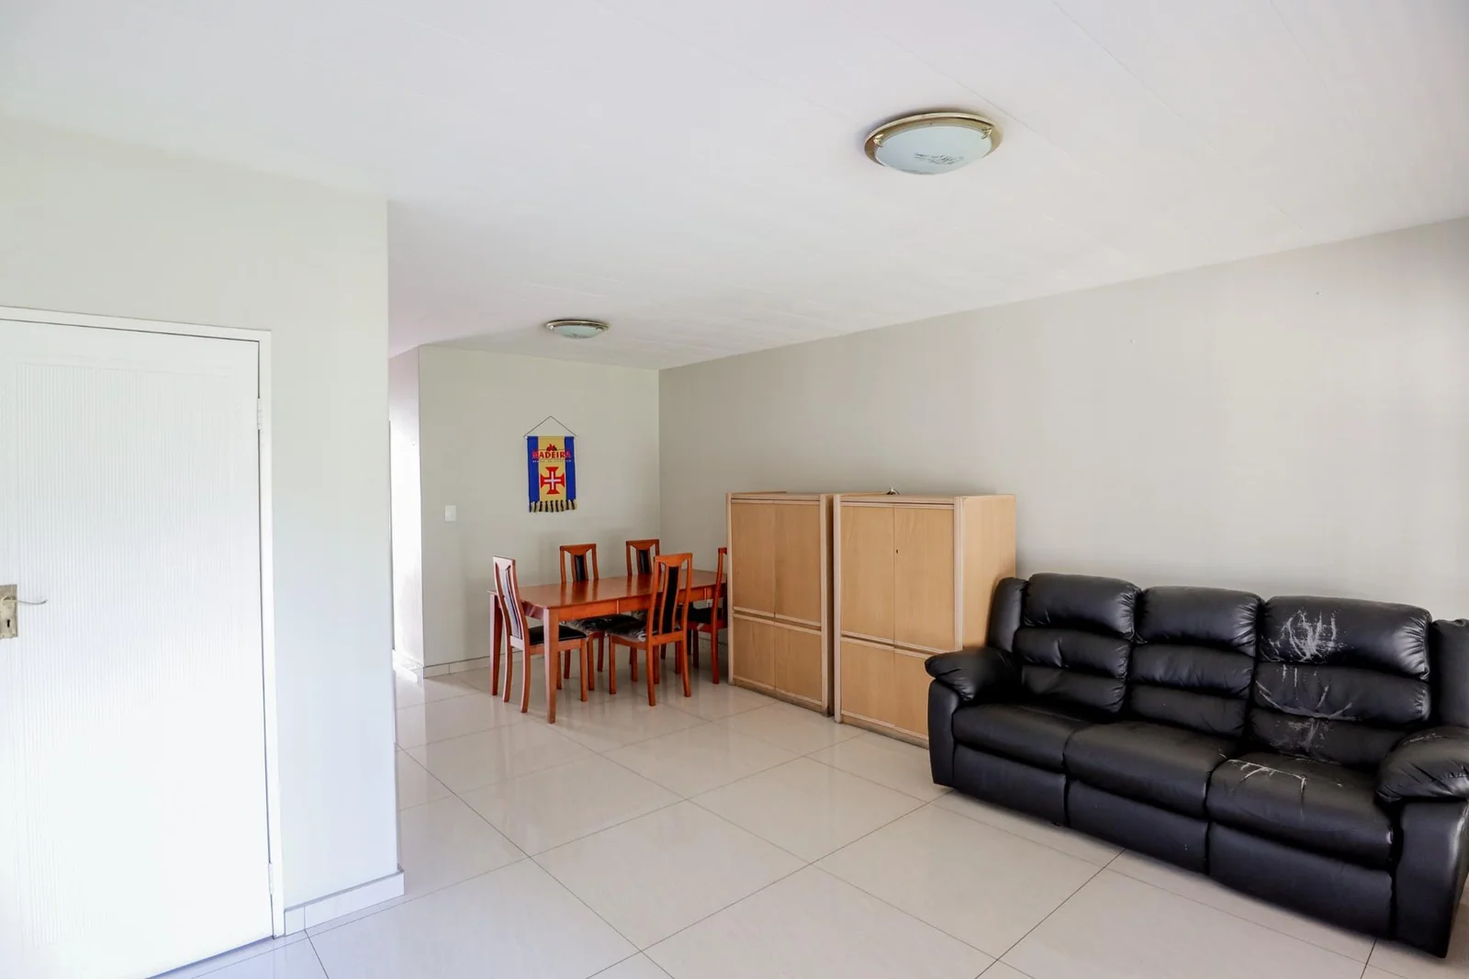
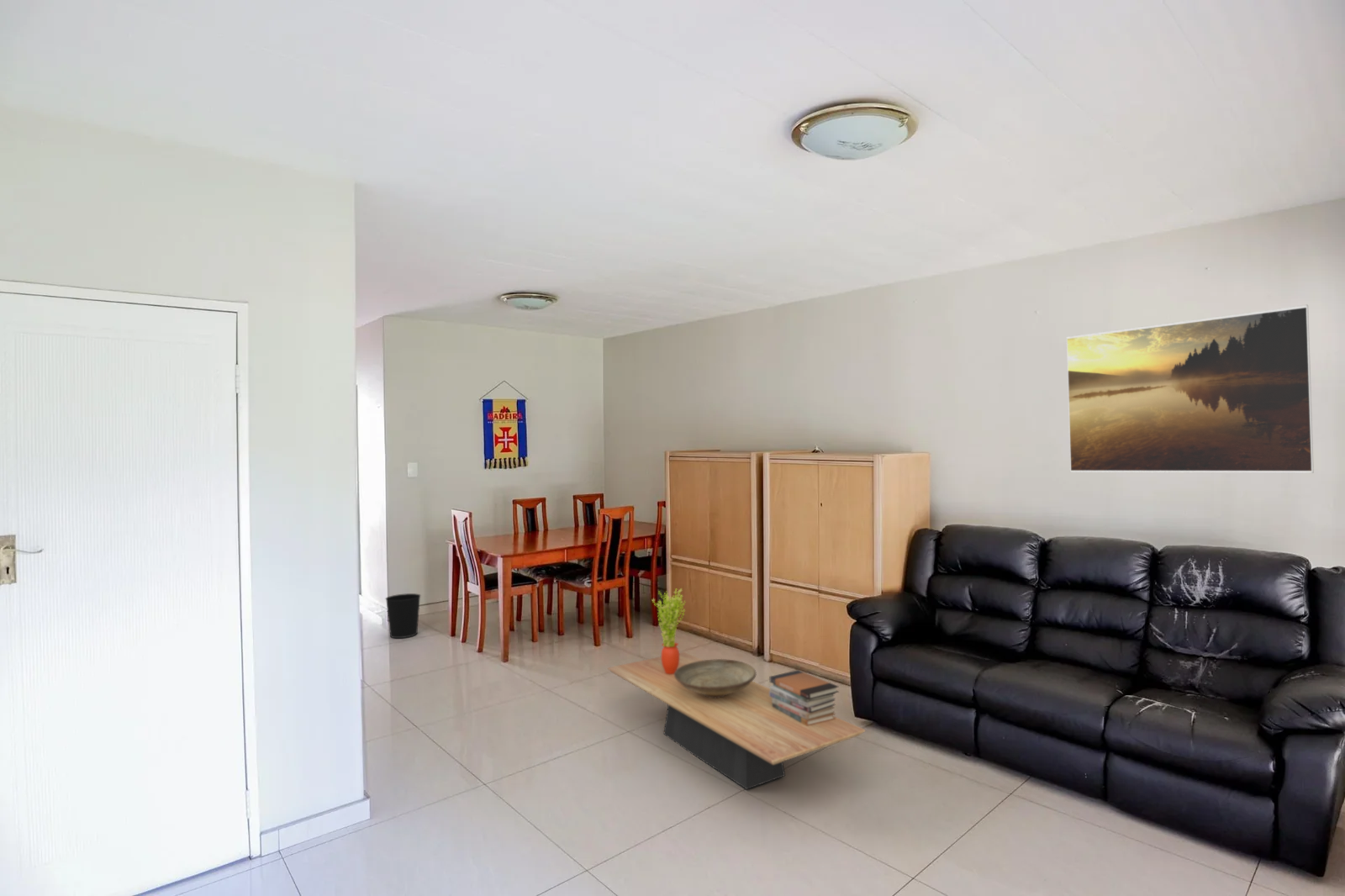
+ wastebasket [384,593,422,639]
+ potted plant [651,588,686,674]
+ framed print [1065,304,1315,474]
+ coffee table [607,651,866,790]
+ book stack [769,669,840,726]
+ decorative bowl [674,658,757,698]
